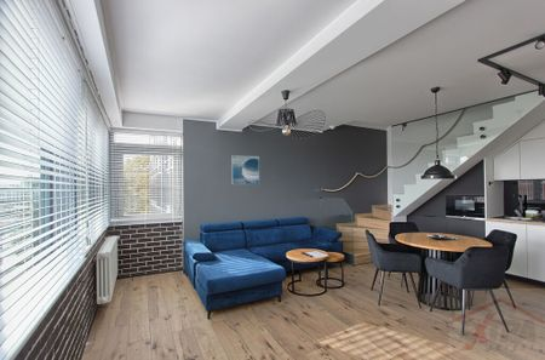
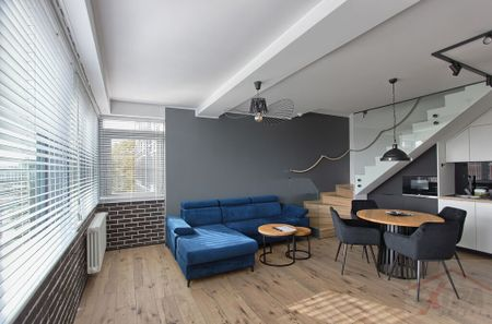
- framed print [230,155,260,185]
